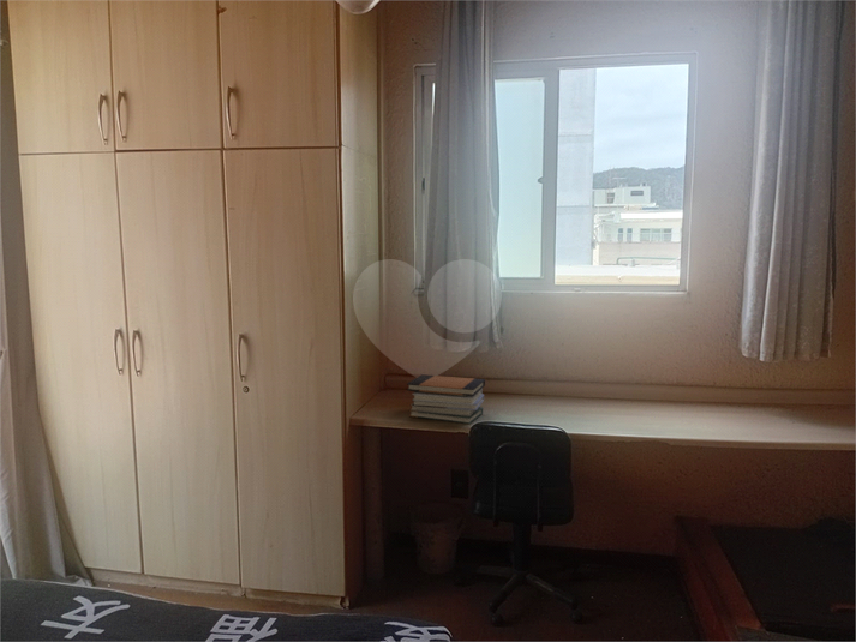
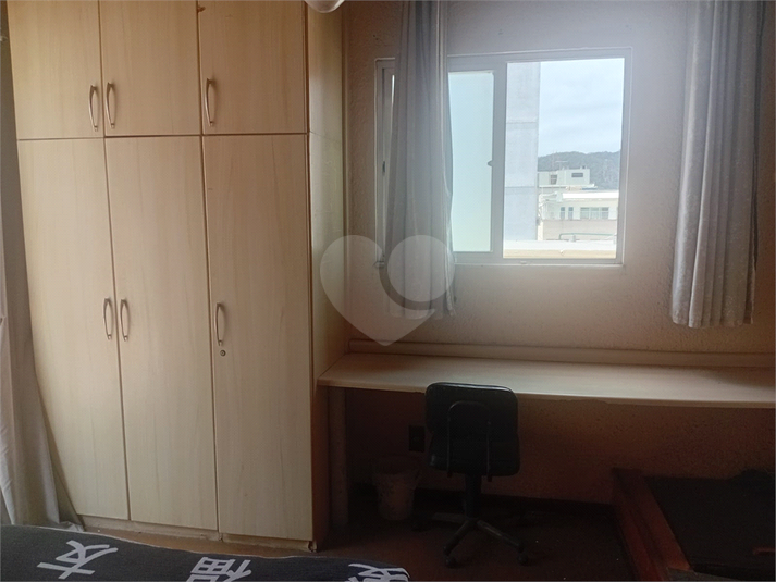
- book stack [406,373,486,425]
